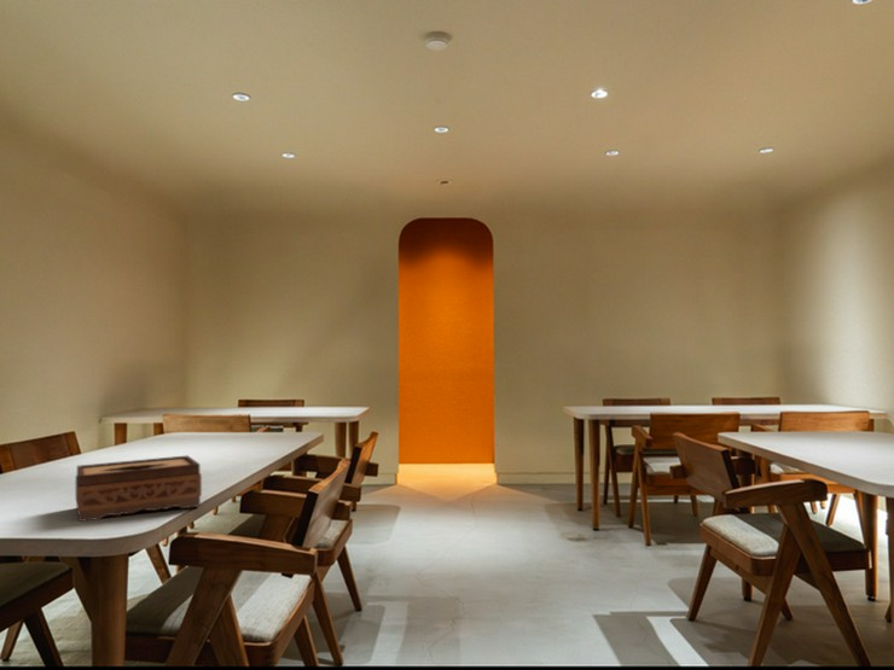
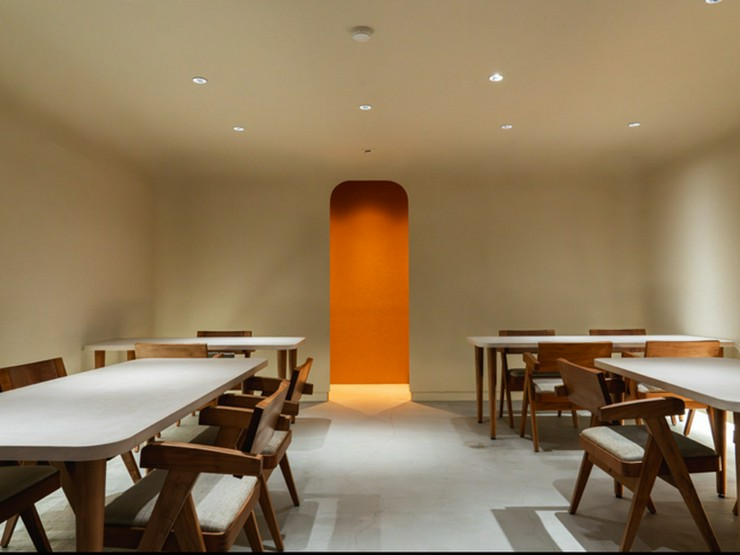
- tissue box [75,454,203,523]
